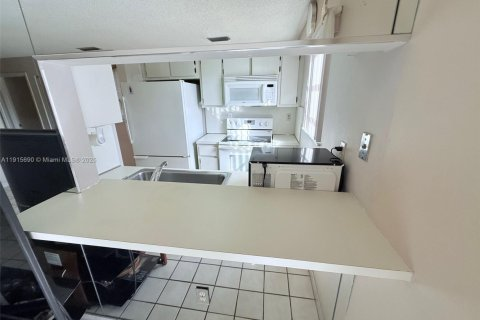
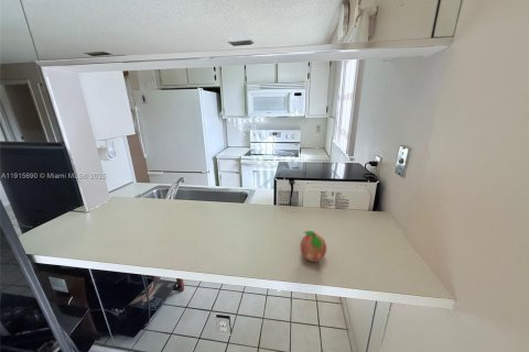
+ fruit [299,230,327,263]
